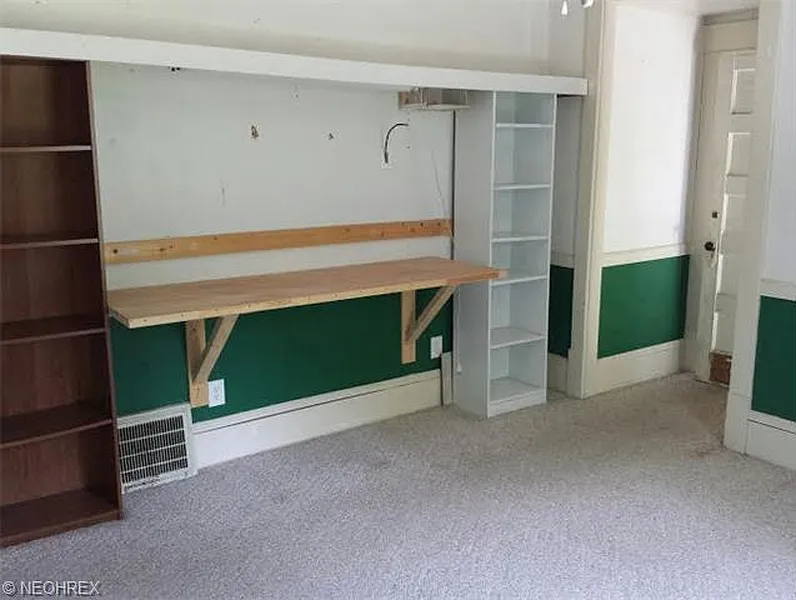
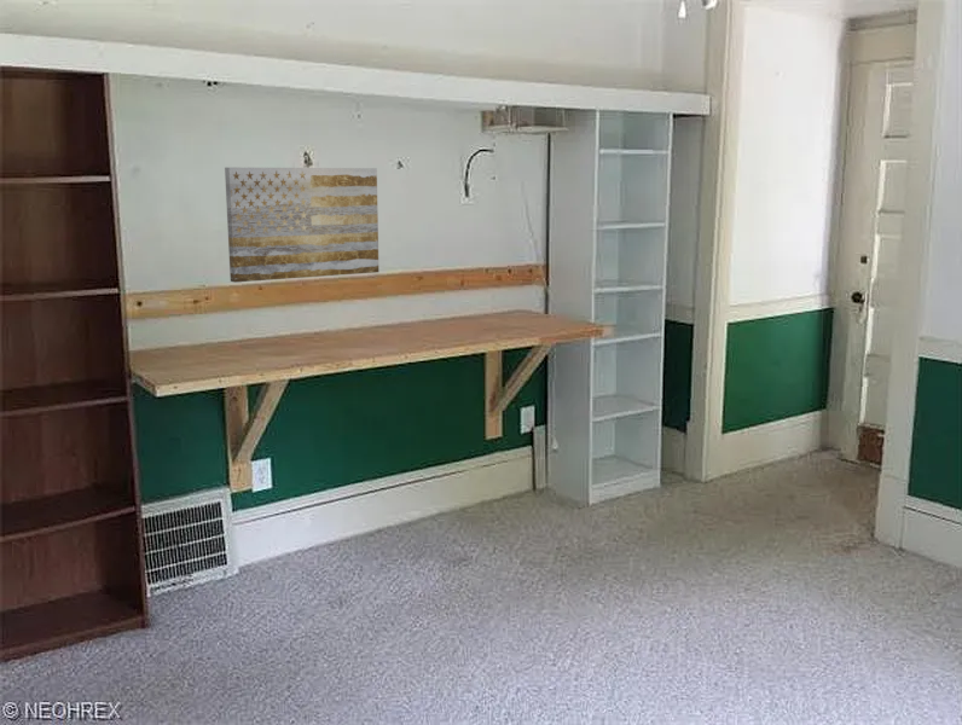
+ wall art [224,167,379,284]
